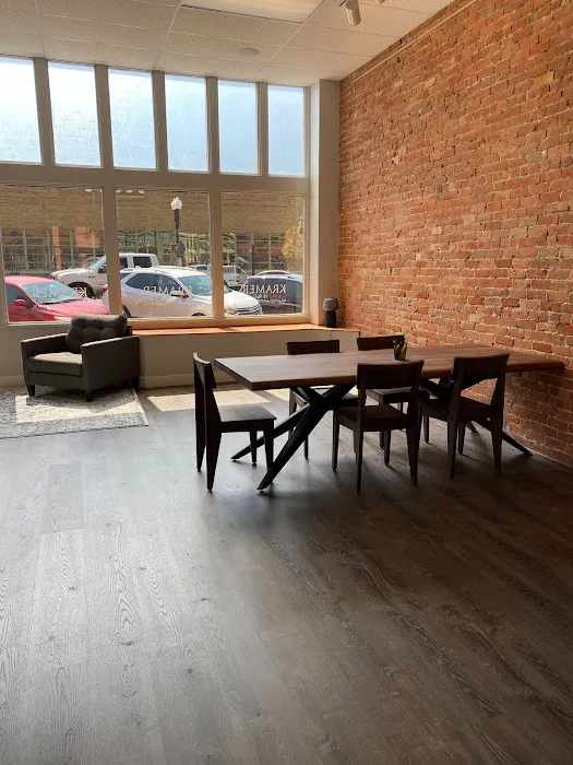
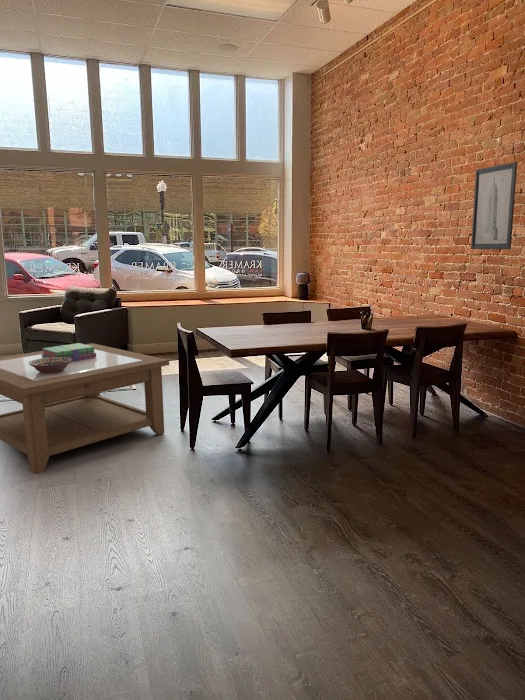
+ coffee table [0,342,170,475]
+ decorative bowl [29,357,72,373]
+ stack of books [41,342,96,361]
+ wall art [470,161,518,250]
